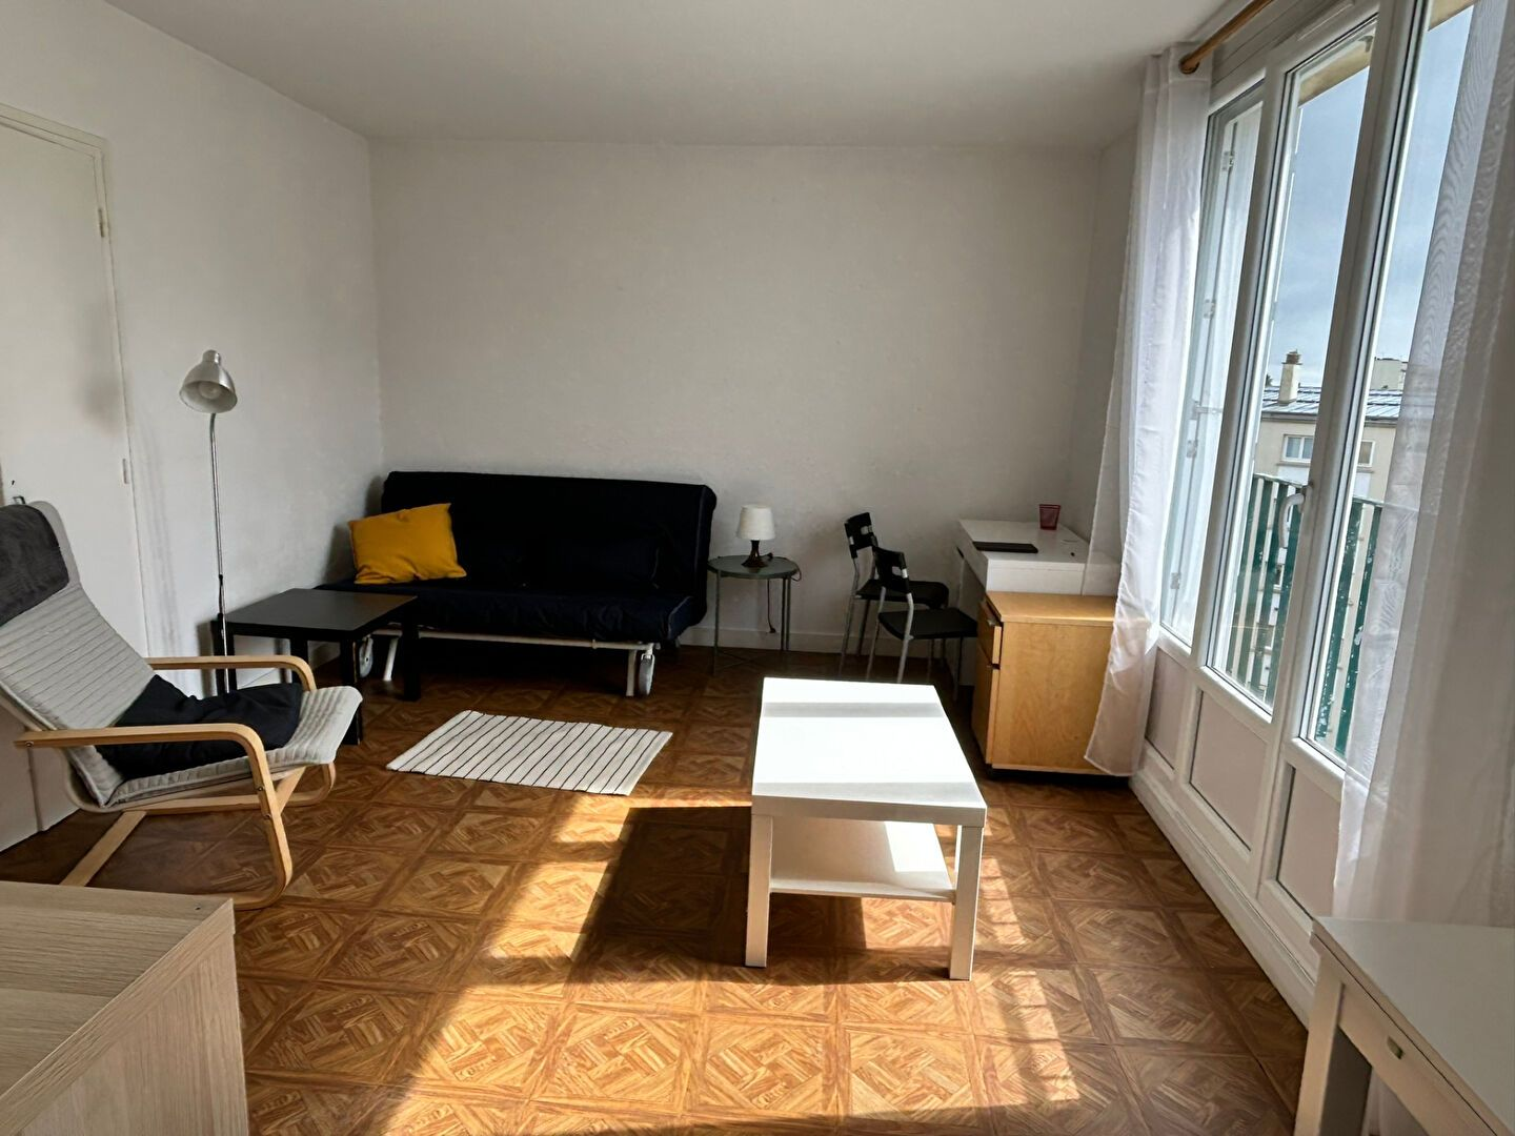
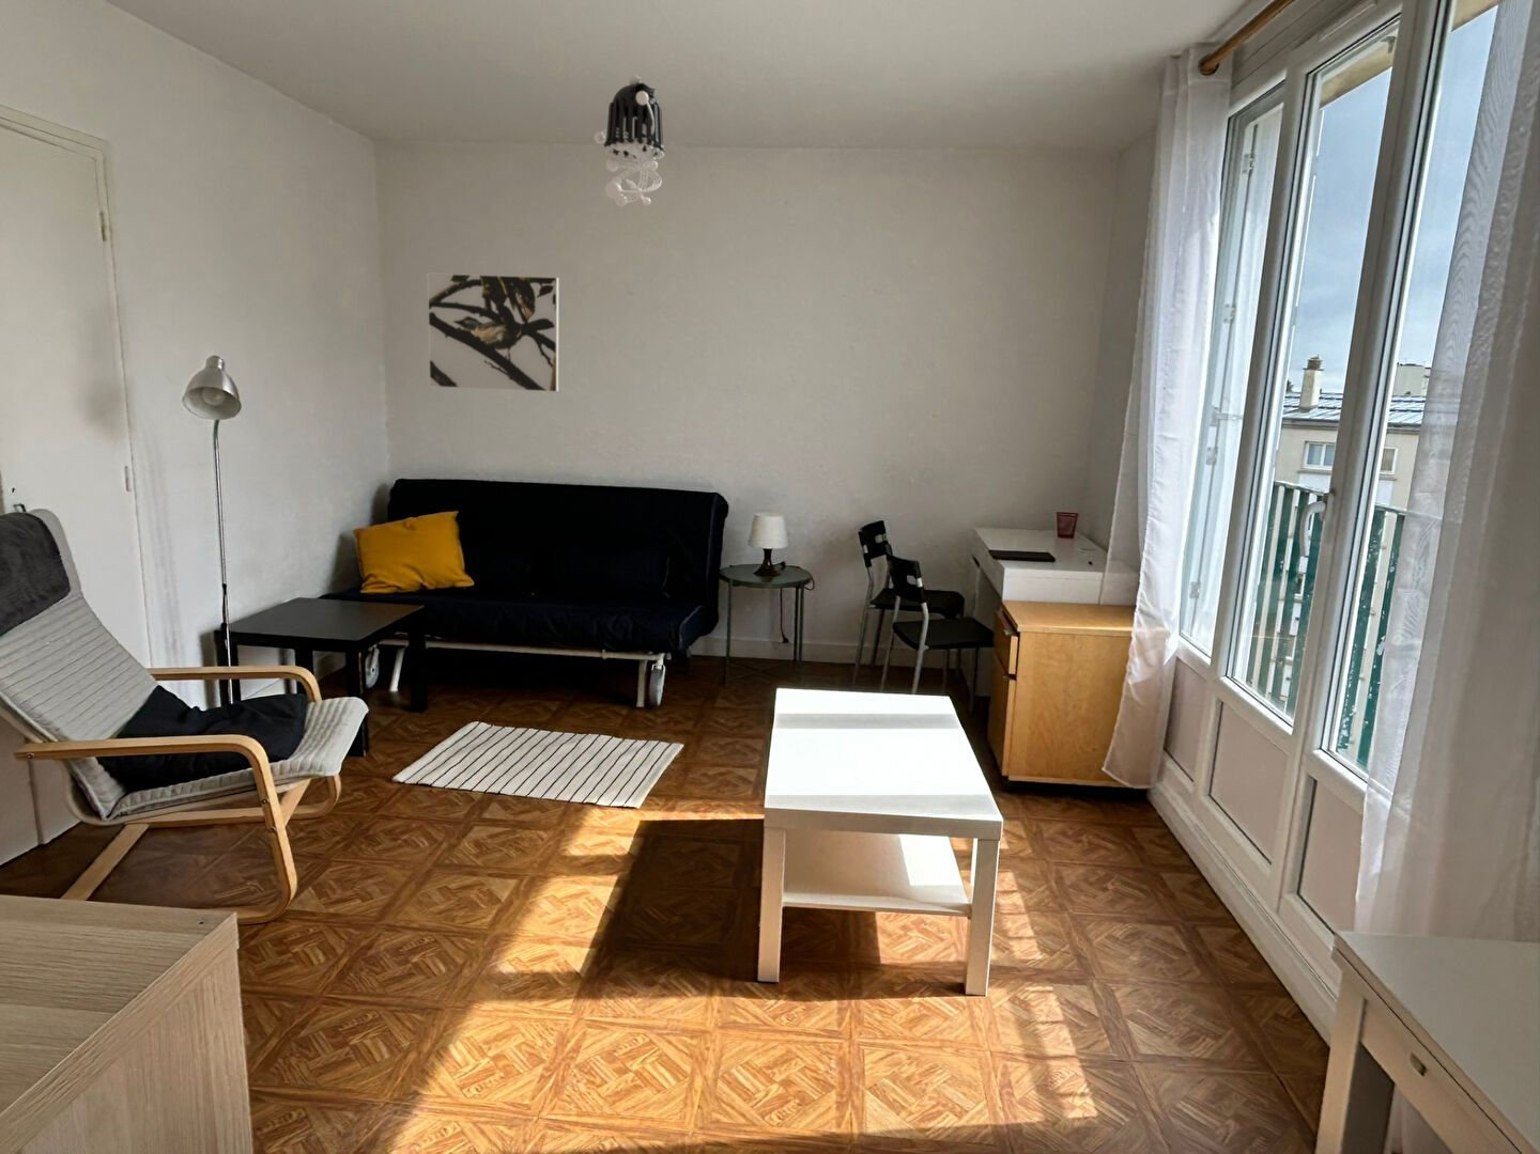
+ pendant lamp [593,74,666,207]
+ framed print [426,272,559,393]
